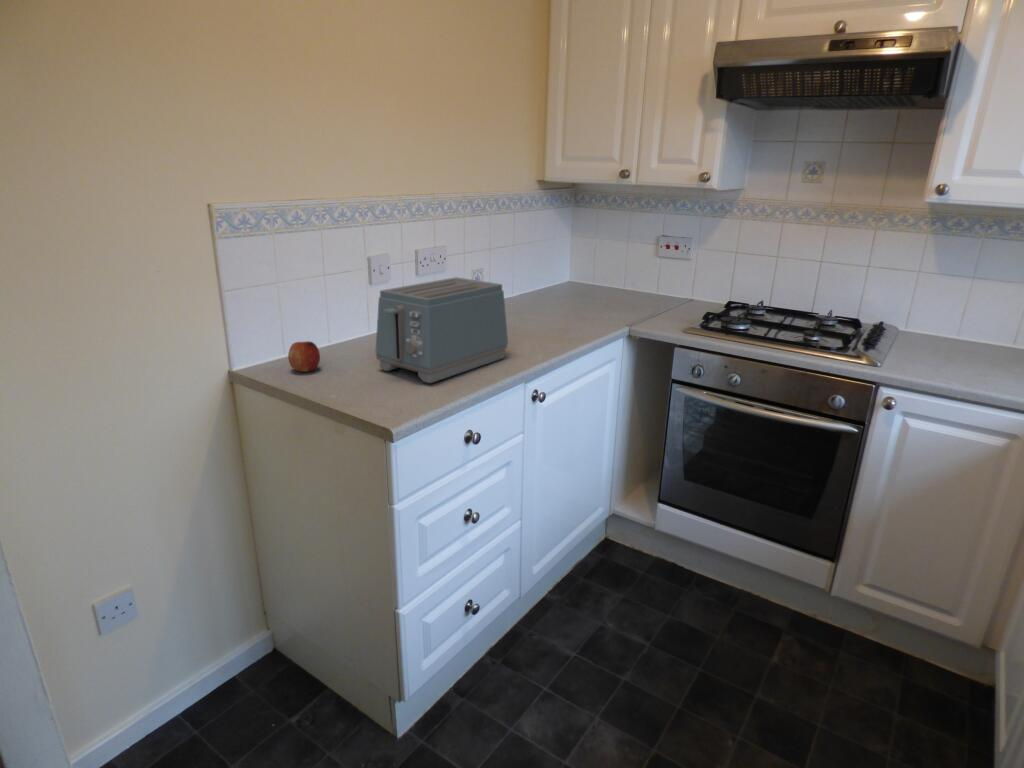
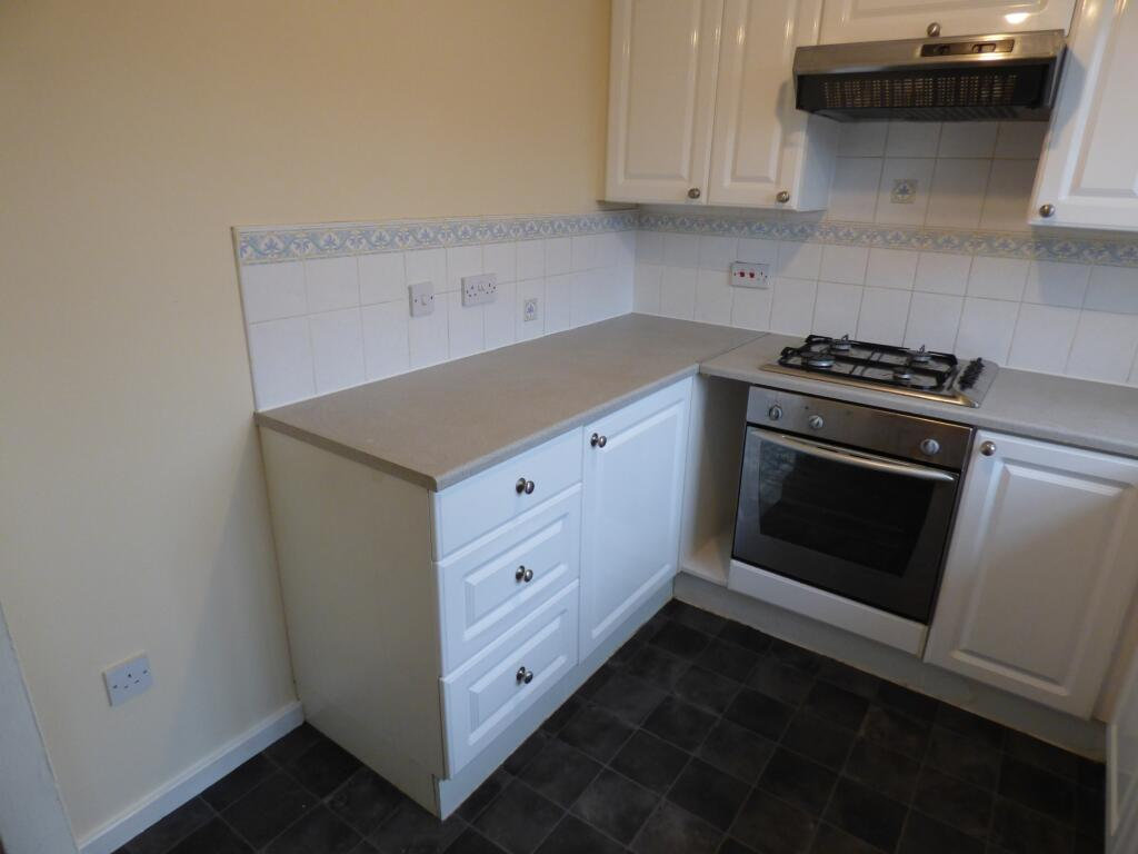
- toaster [374,276,509,384]
- fruit [287,340,321,373]
